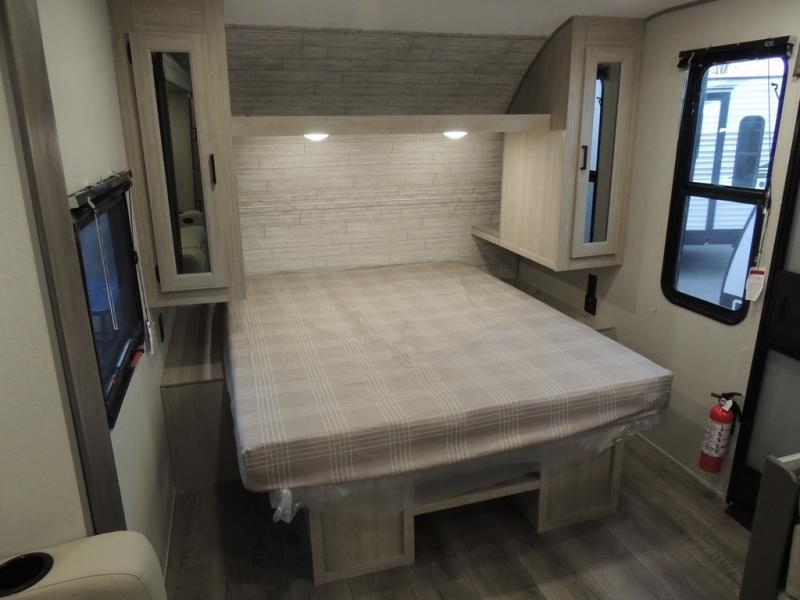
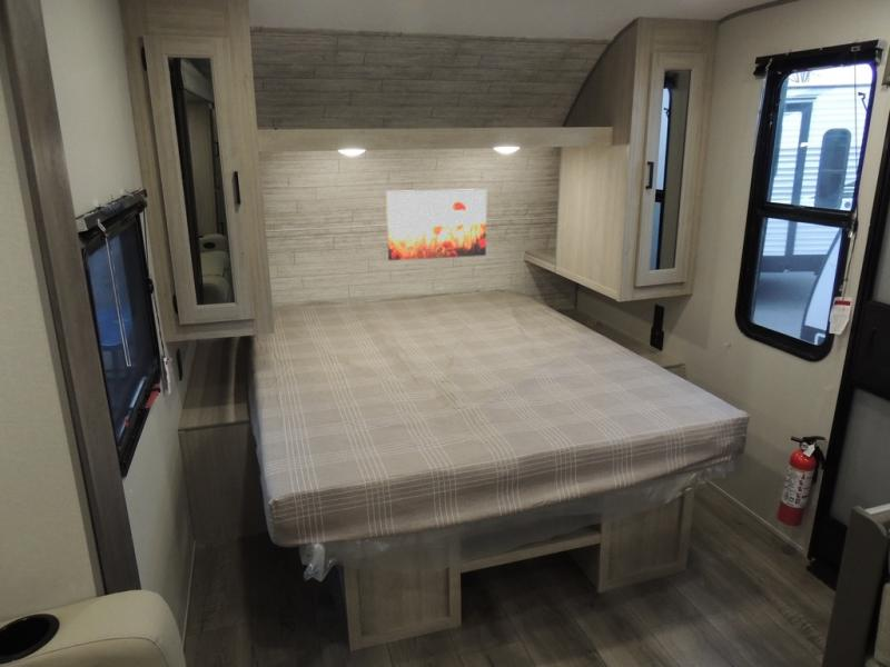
+ wall art [385,188,487,261]
